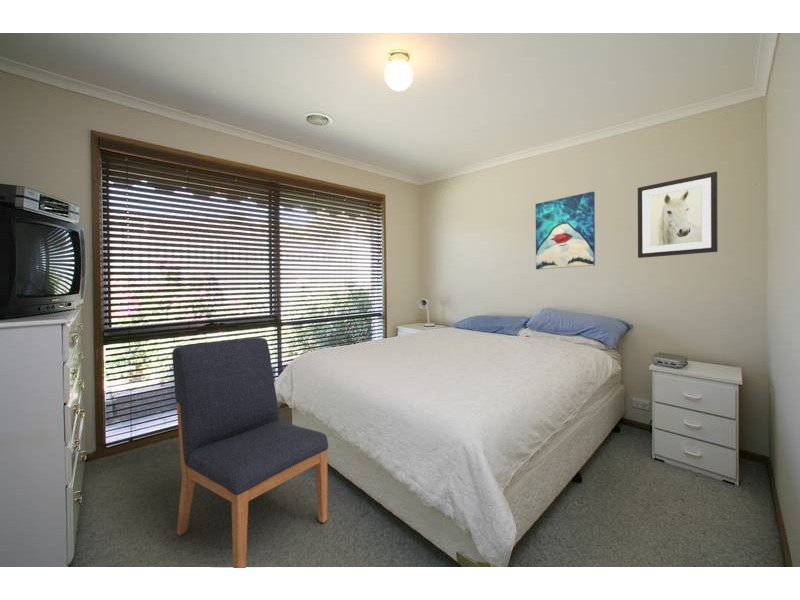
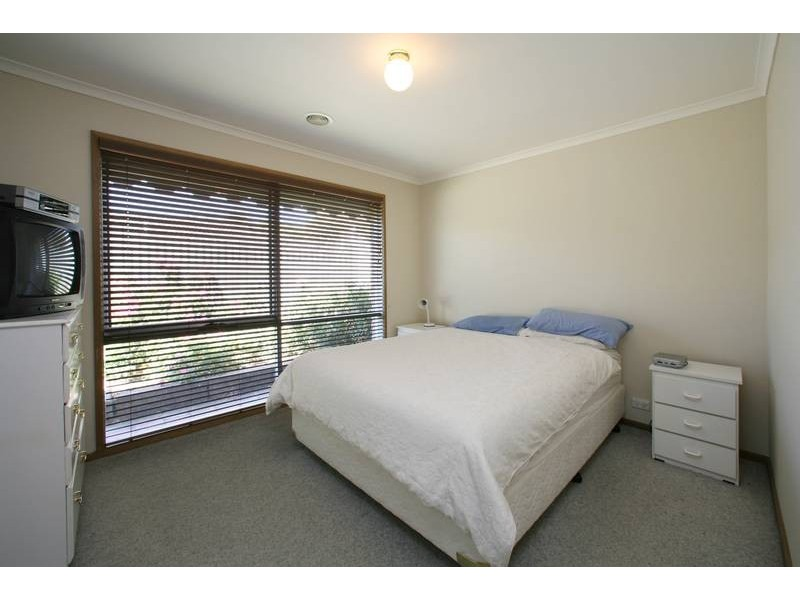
- wall art [637,171,718,259]
- chair [171,337,329,569]
- wall art [535,191,596,270]
